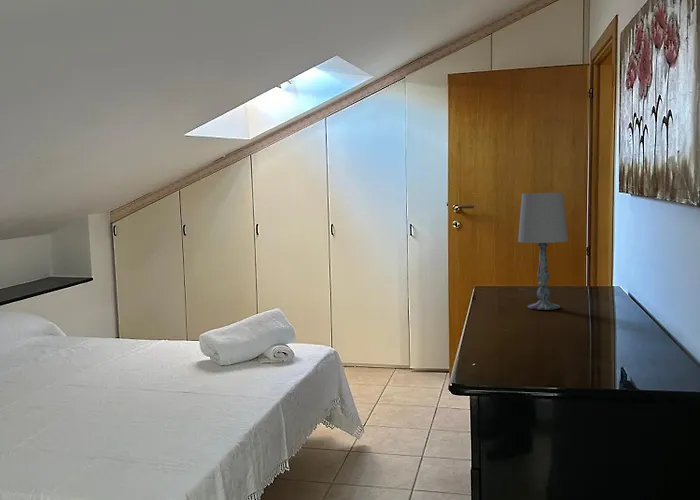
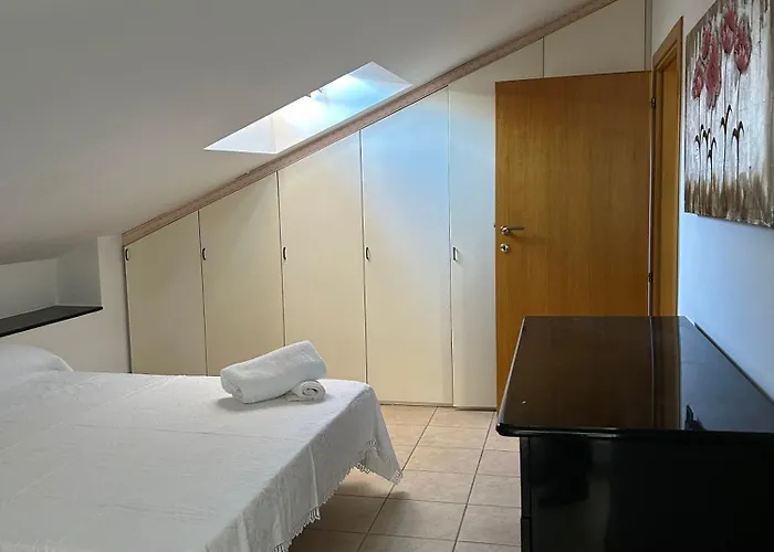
- table lamp [517,192,569,311]
